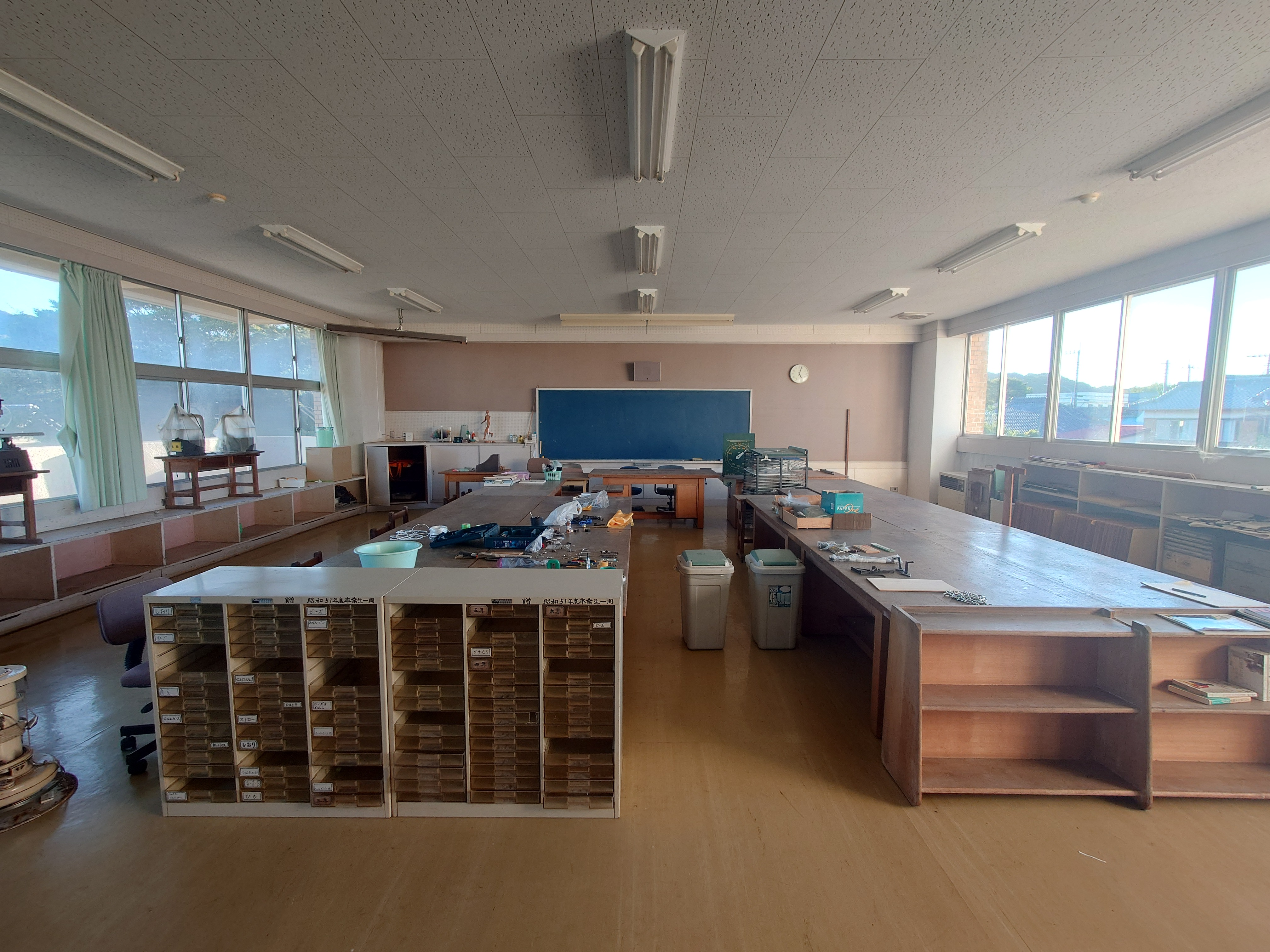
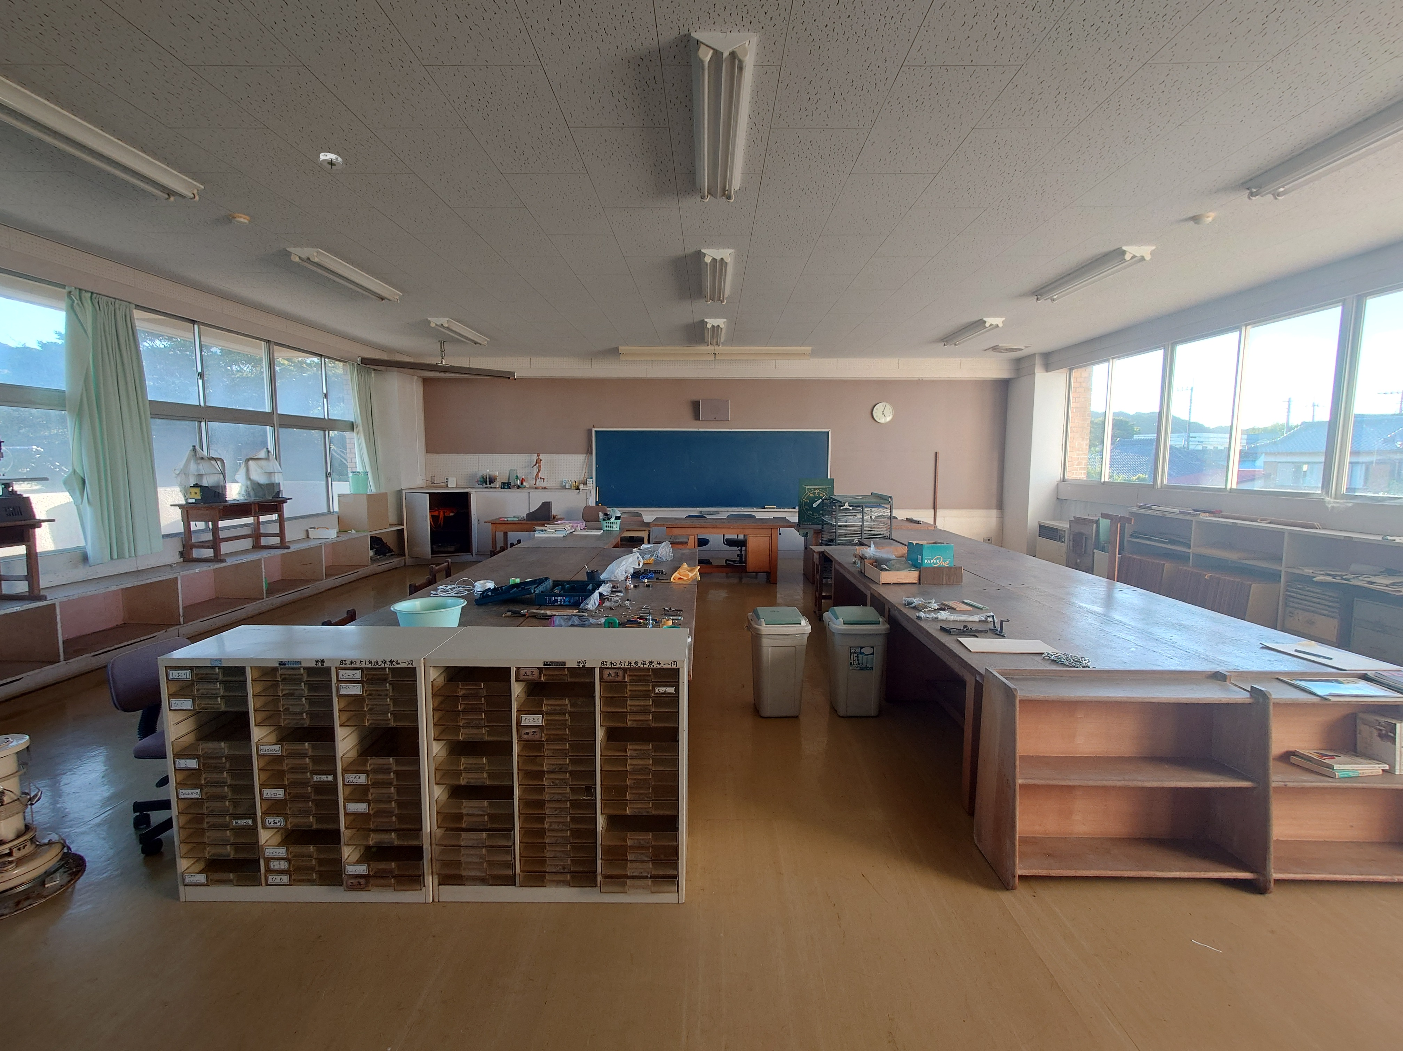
+ smoke detector [317,152,346,170]
